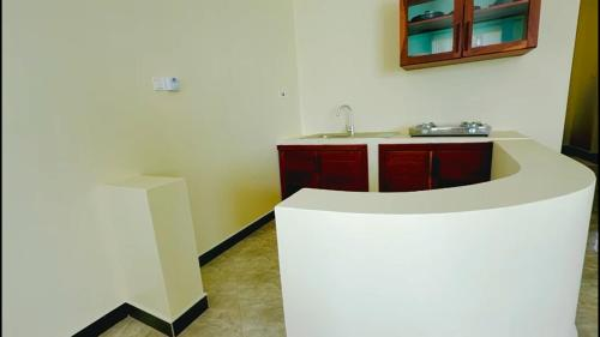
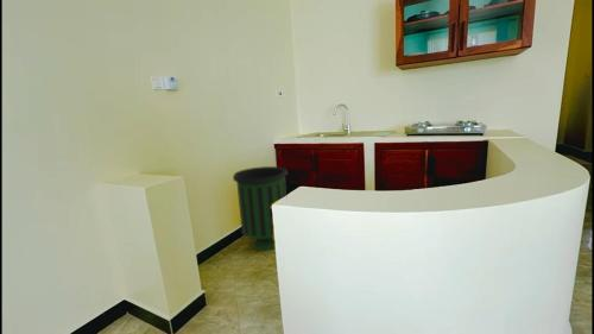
+ trash can [232,165,289,252]
